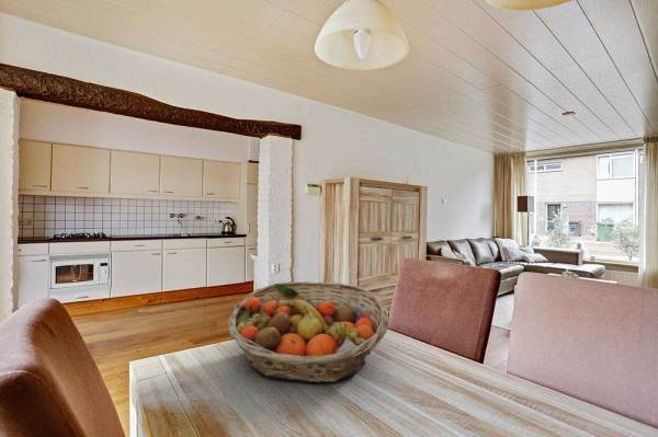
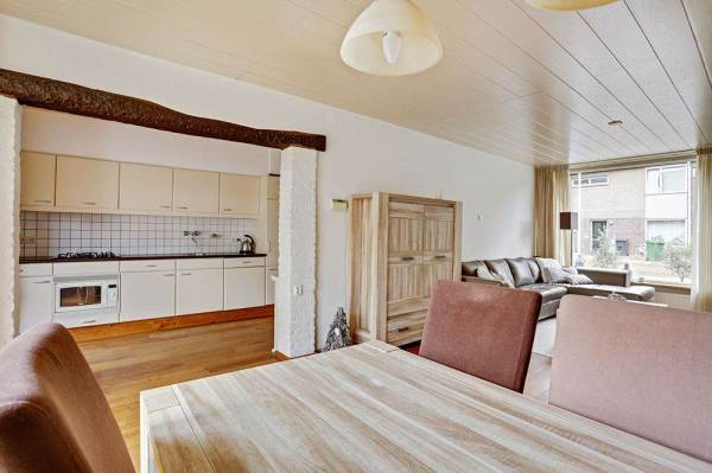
- fruit basket [227,280,390,383]
